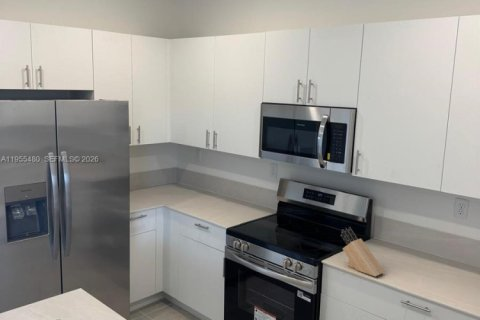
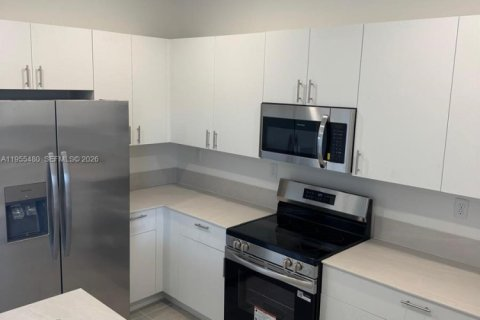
- knife block [340,226,385,277]
